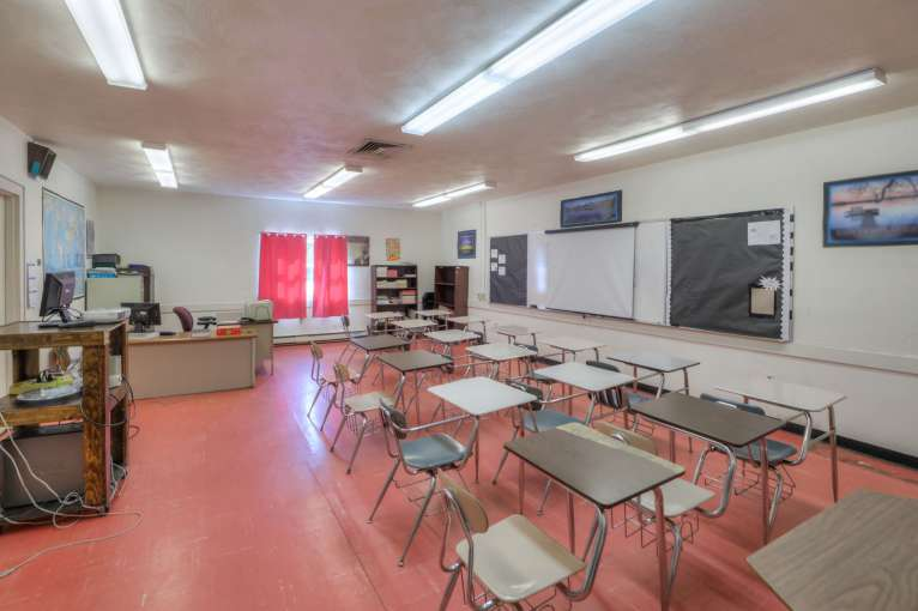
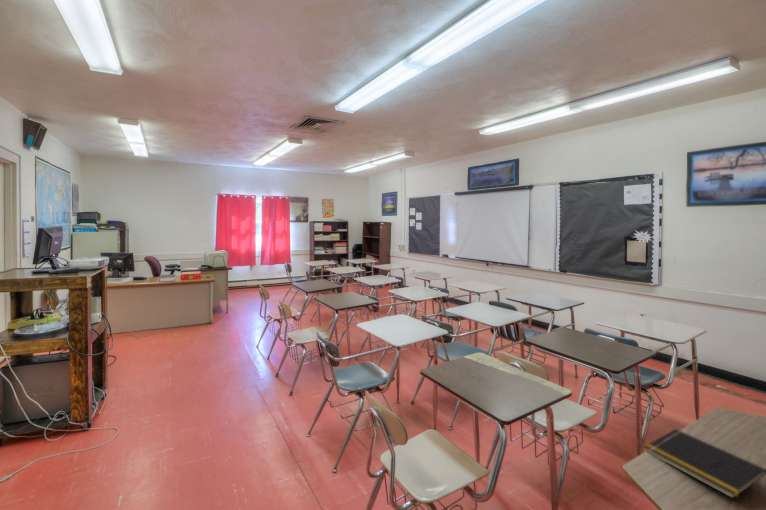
+ notepad [643,428,766,499]
